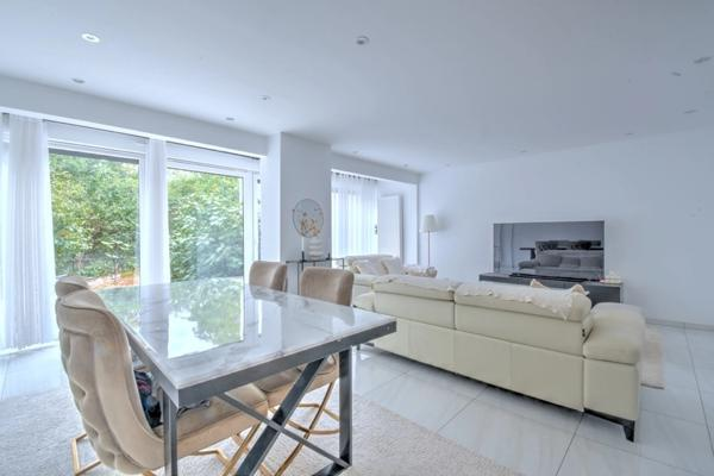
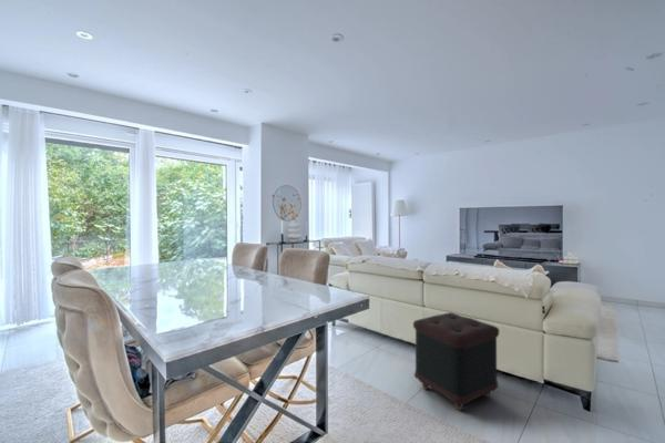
+ ottoman [412,311,501,412]
